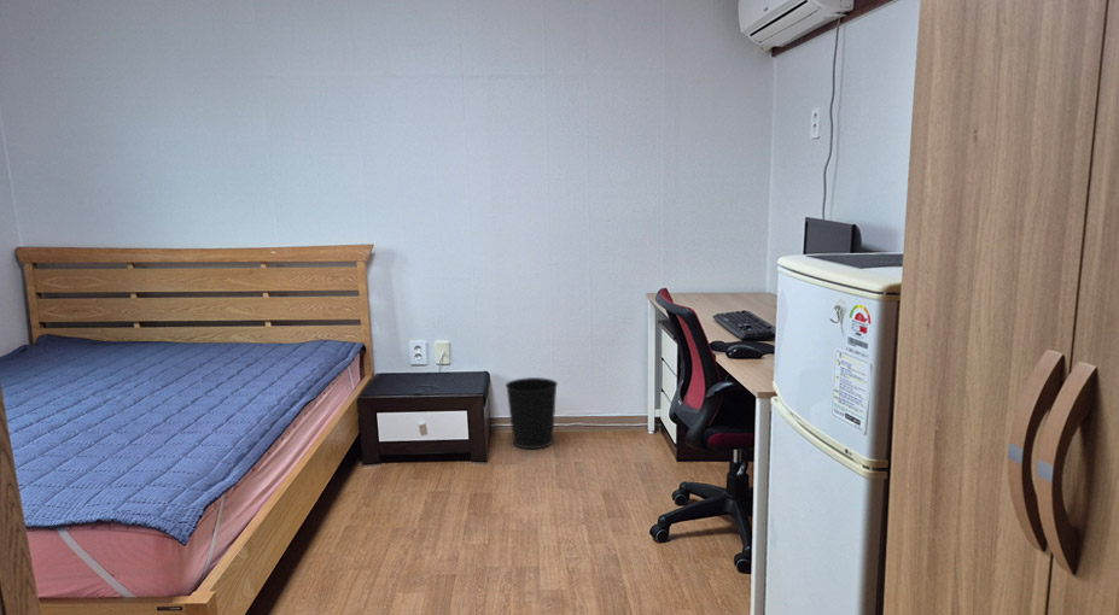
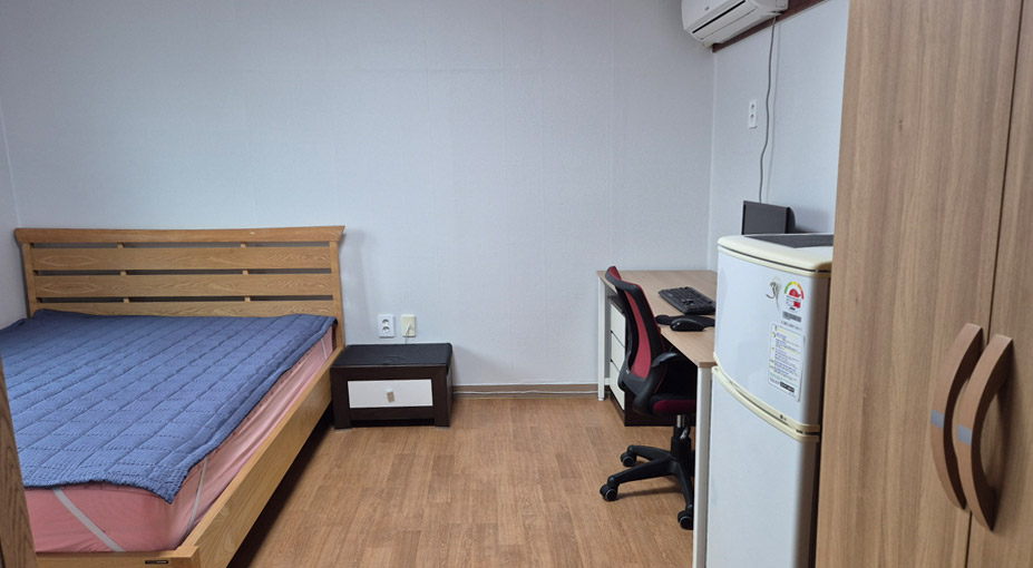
- wastebasket [505,376,559,450]
